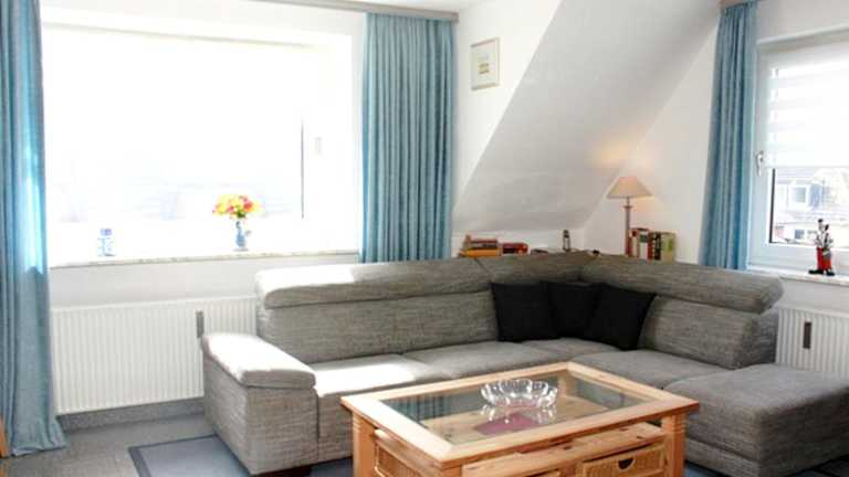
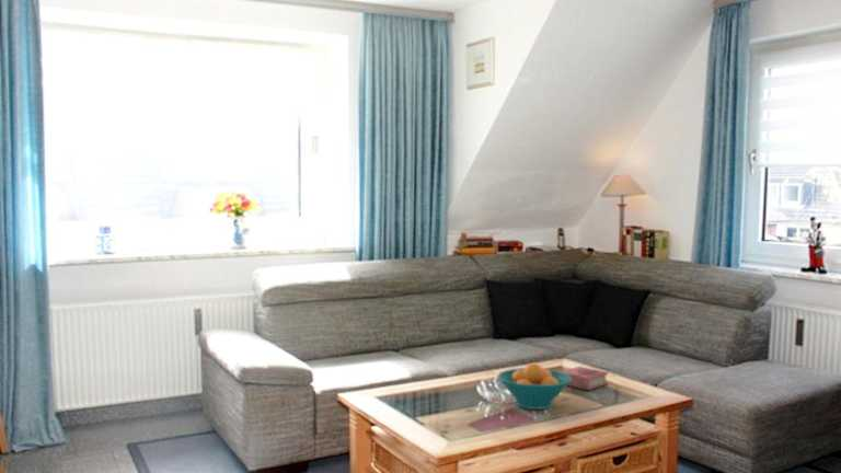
+ fruit bowl [496,362,572,411]
+ book [560,366,609,391]
